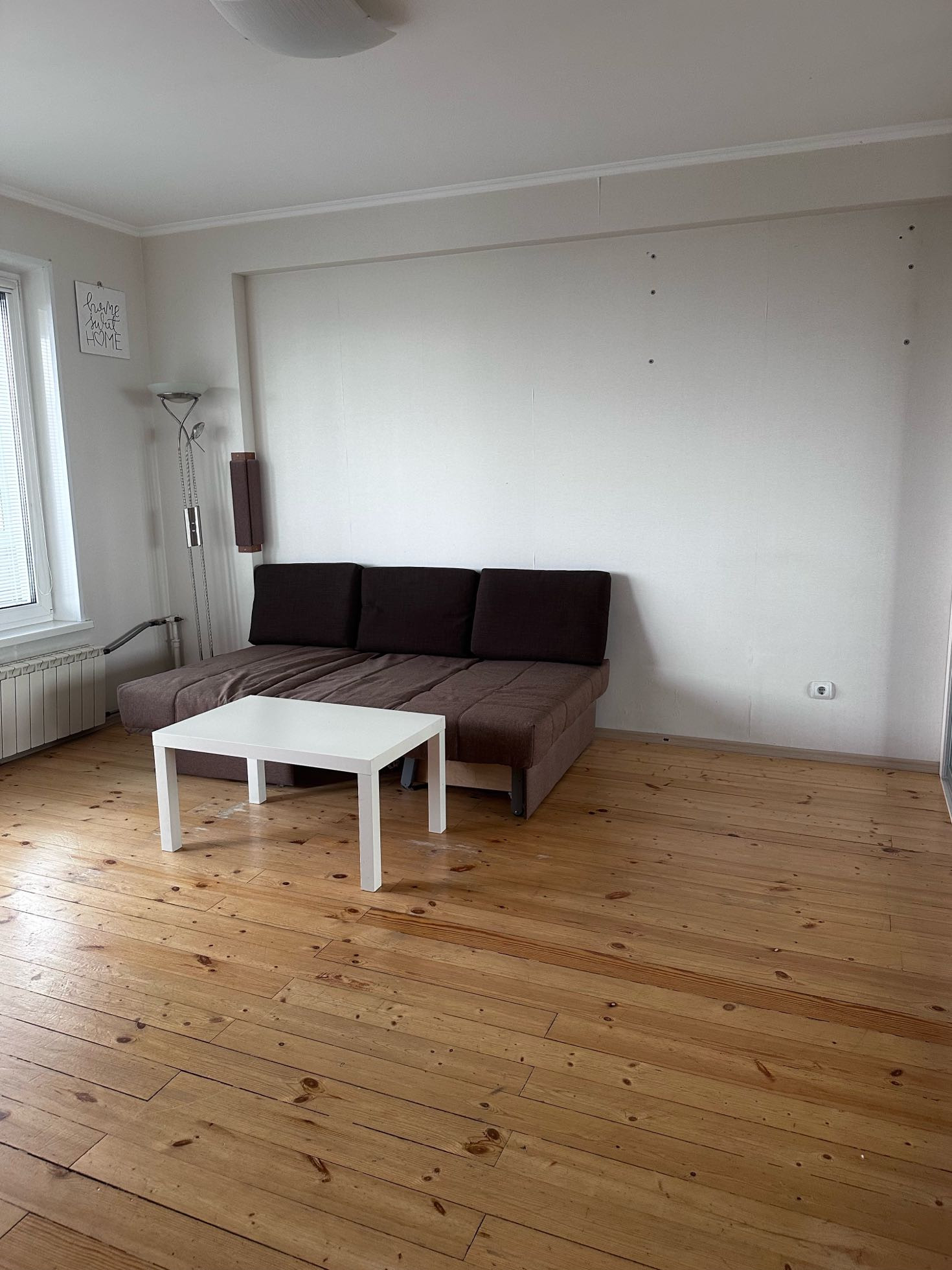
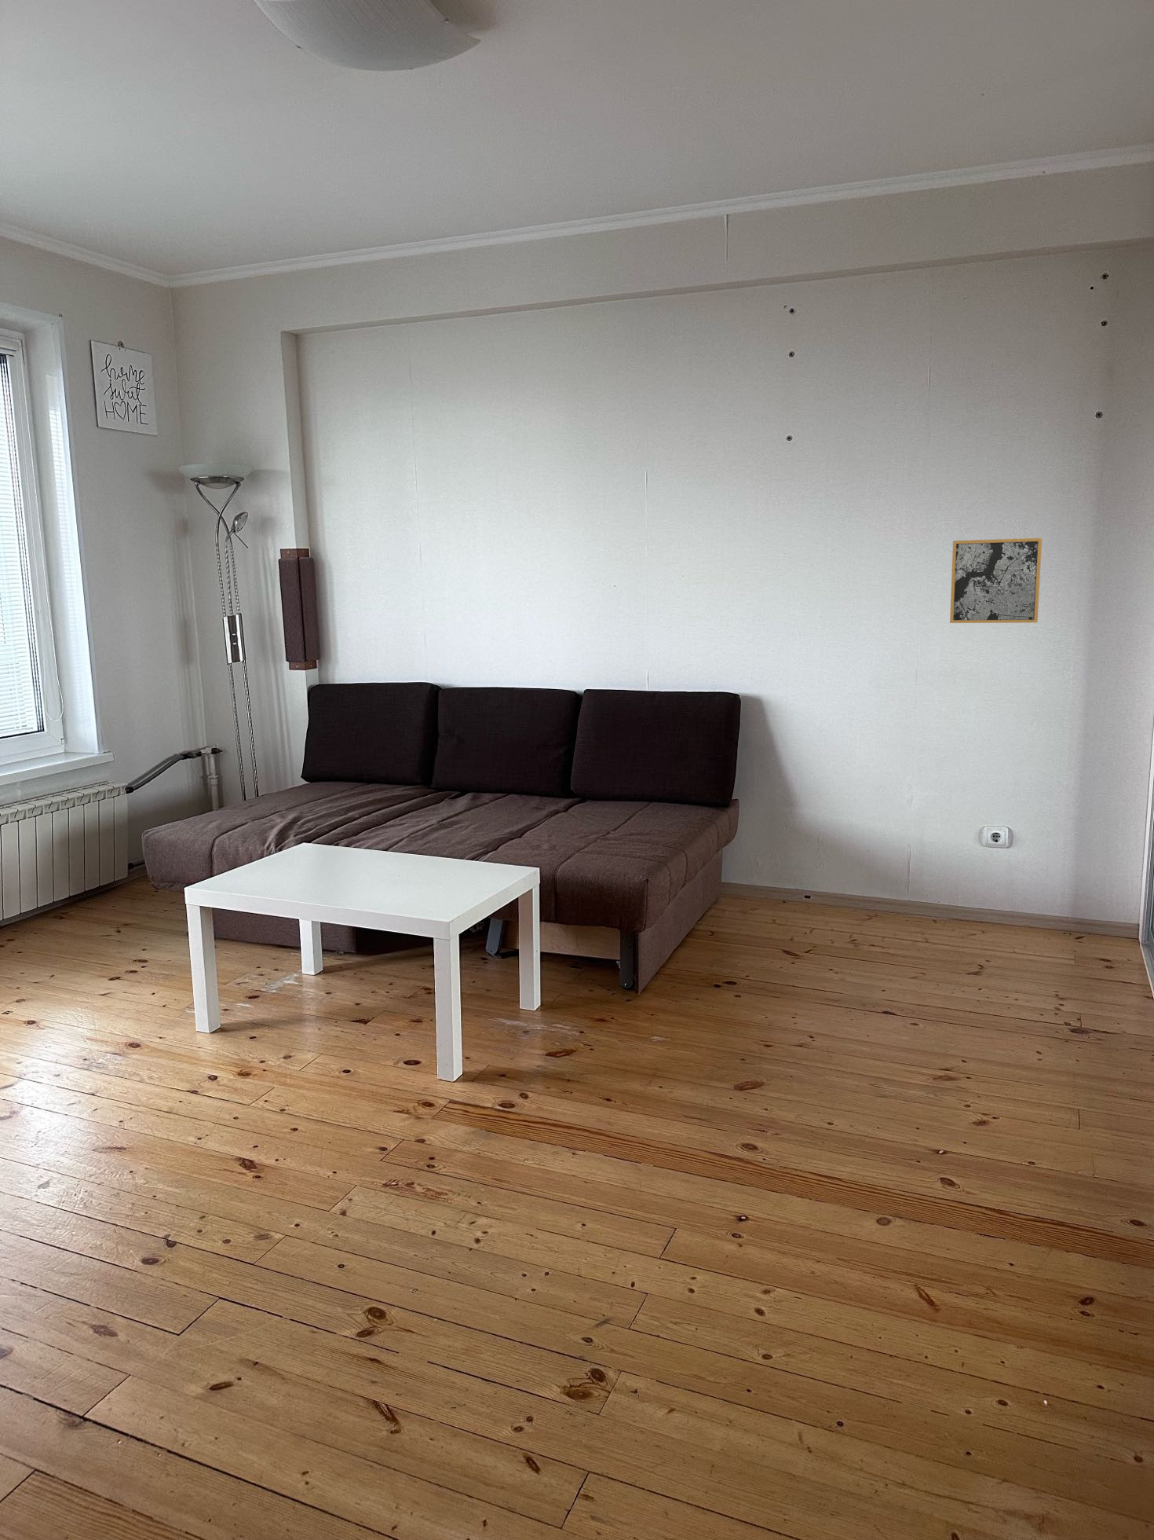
+ wall art [949,537,1042,623]
